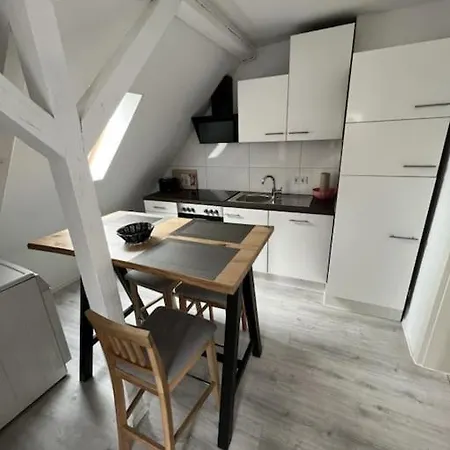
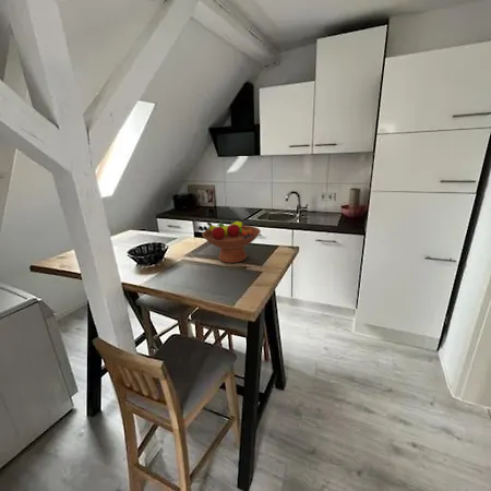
+ fruit bowl [201,219,262,264]
